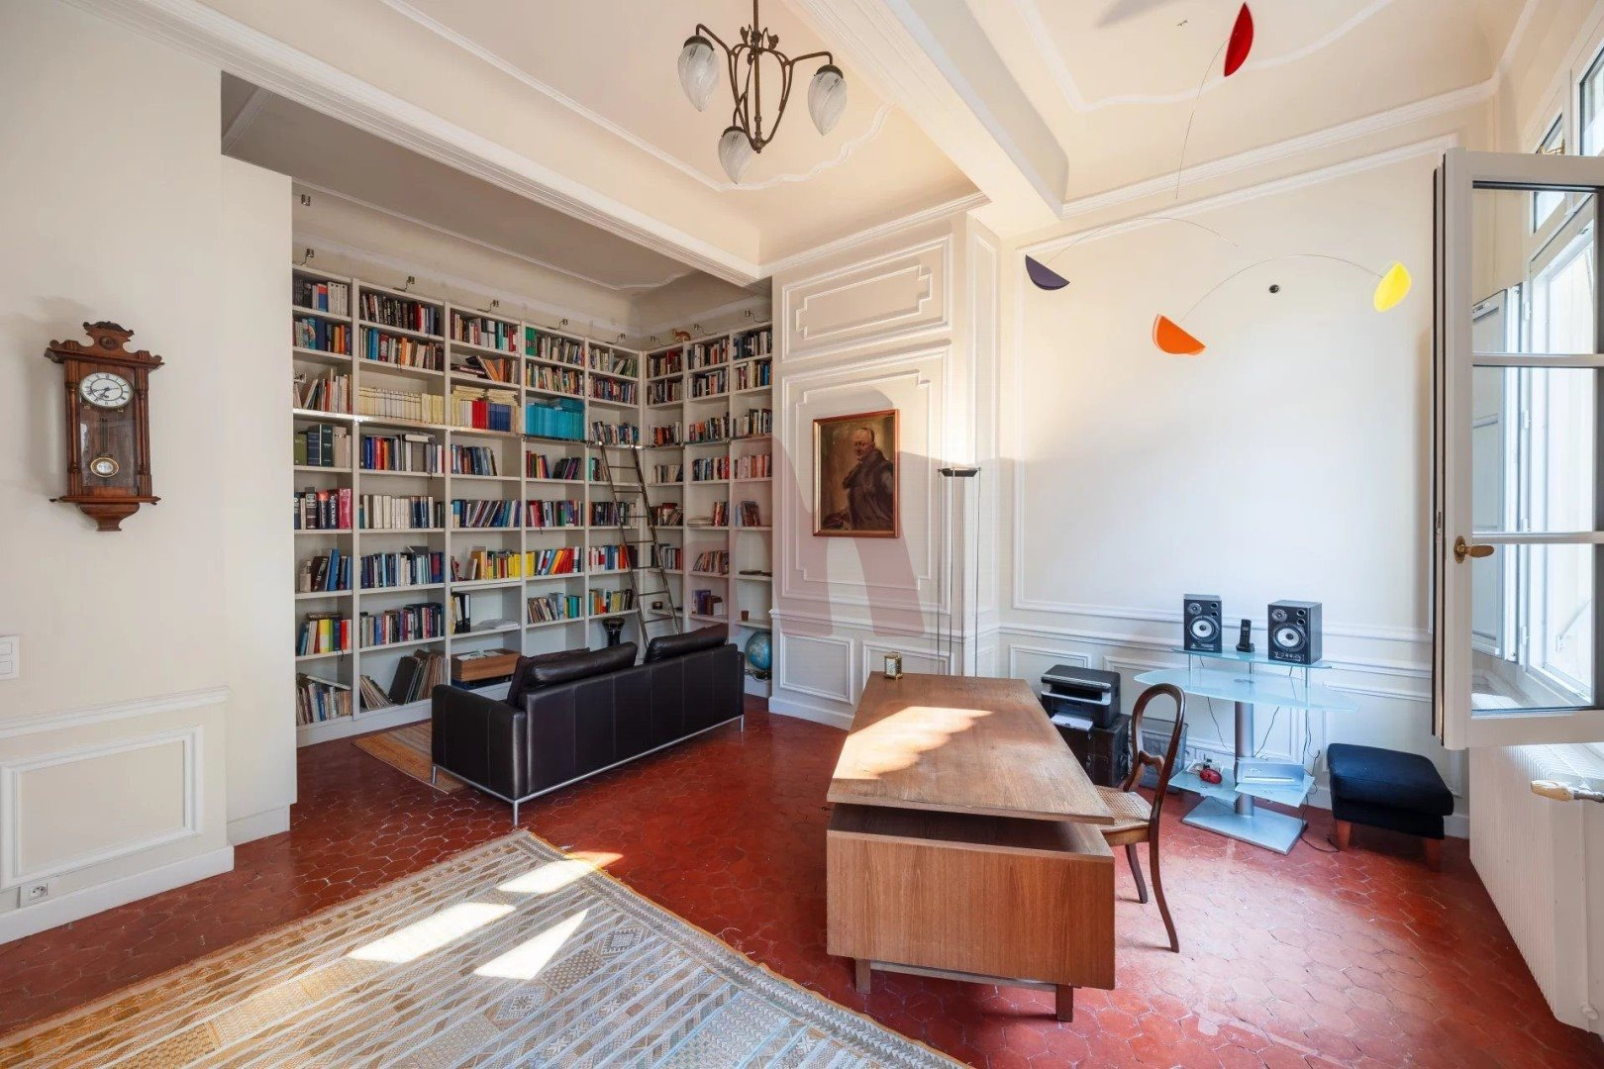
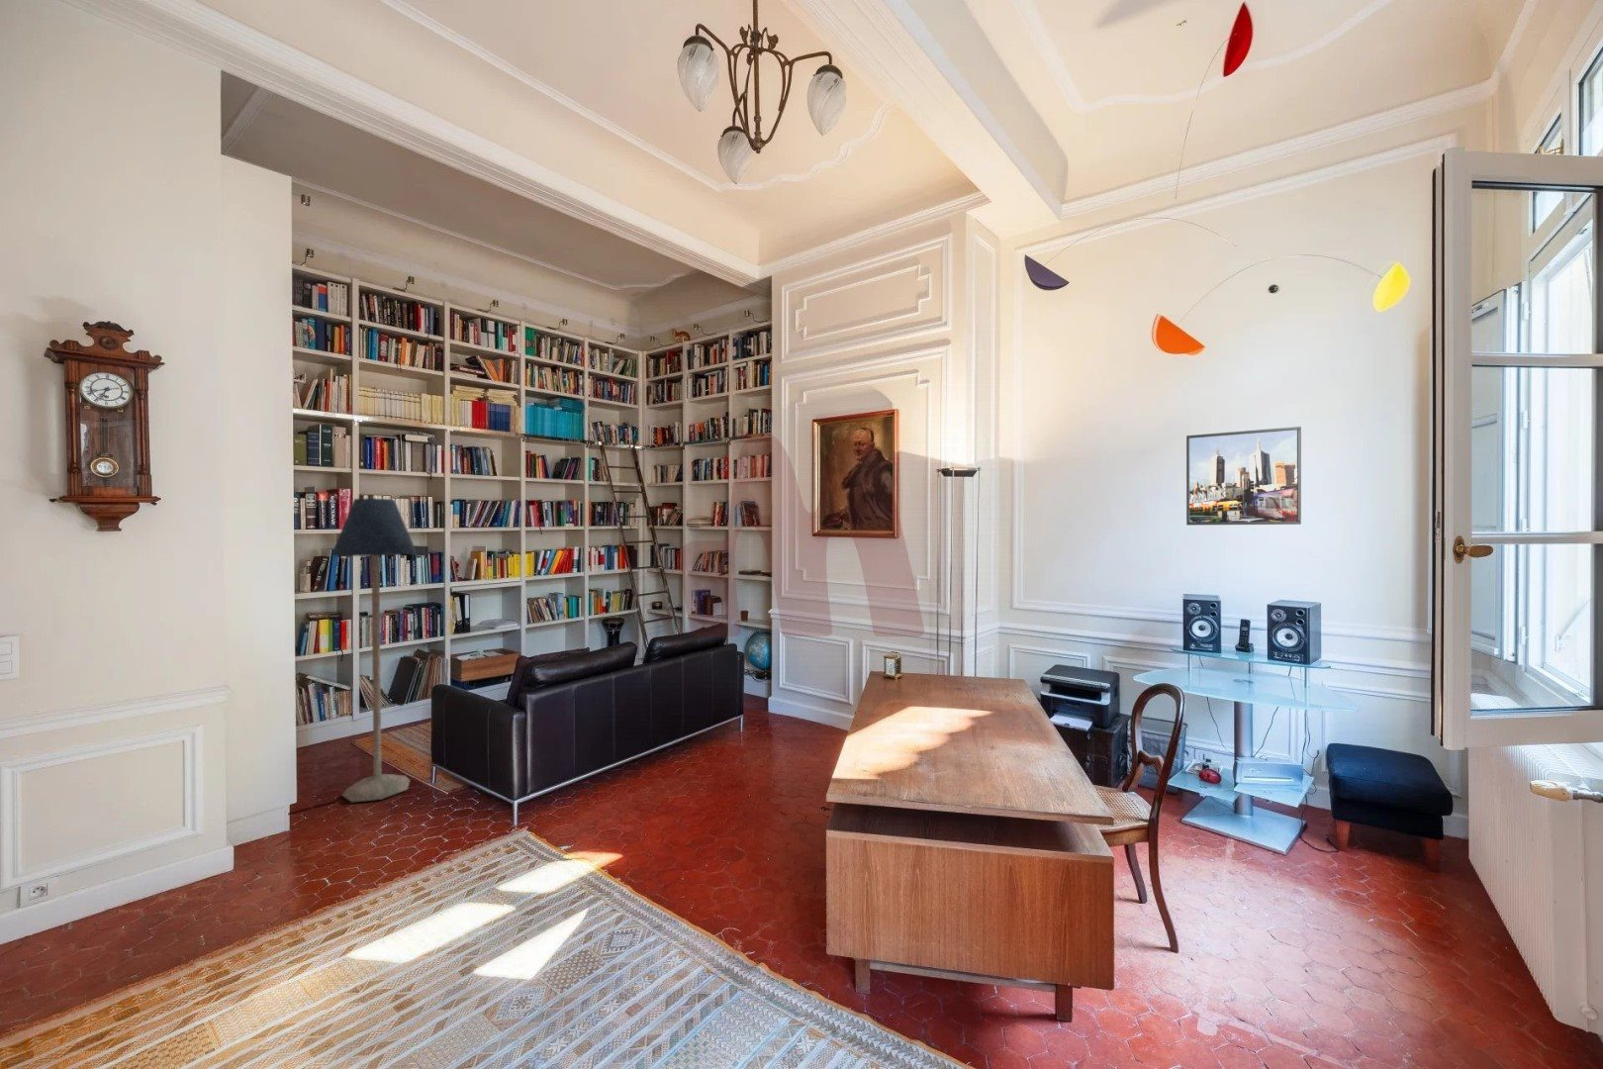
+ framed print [1186,426,1302,526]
+ floor lamp [330,496,417,804]
